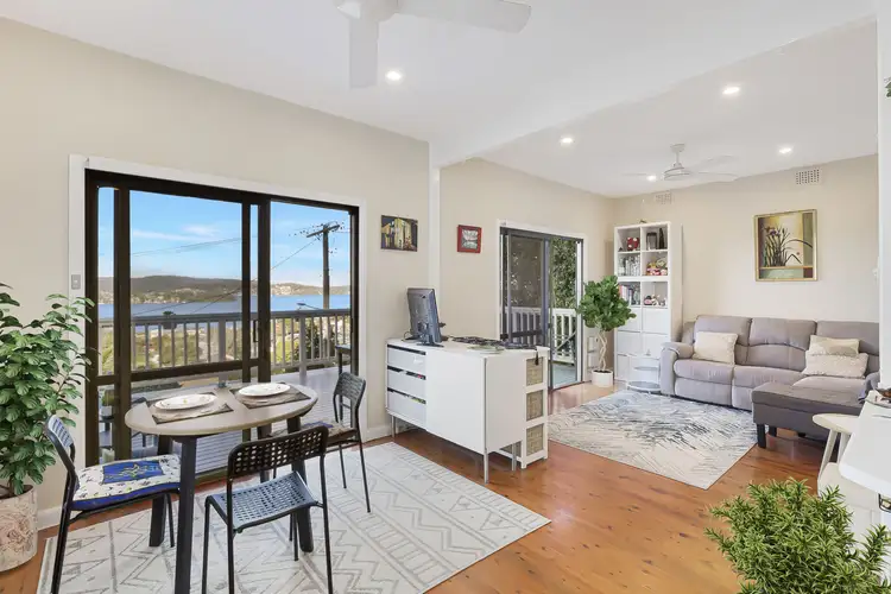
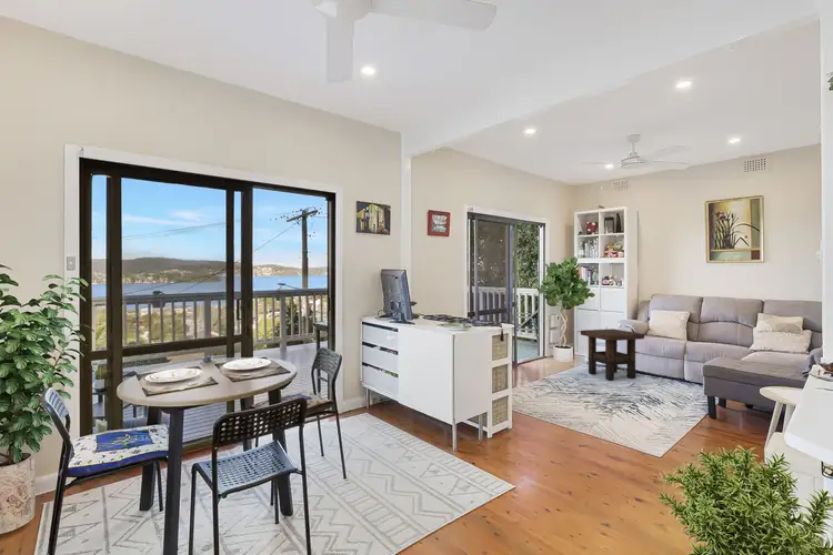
+ side table [580,327,645,381]
